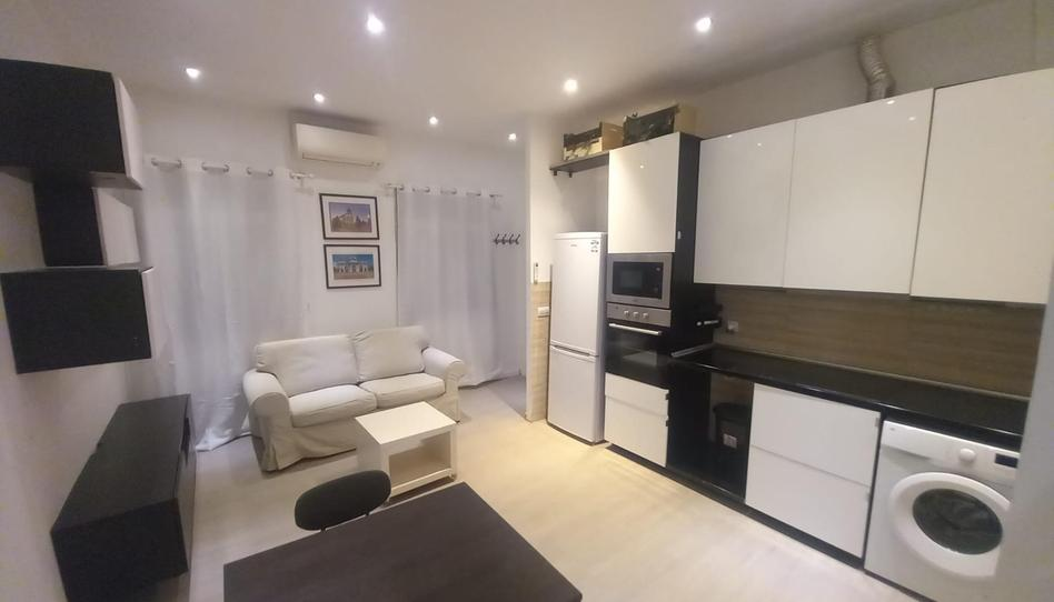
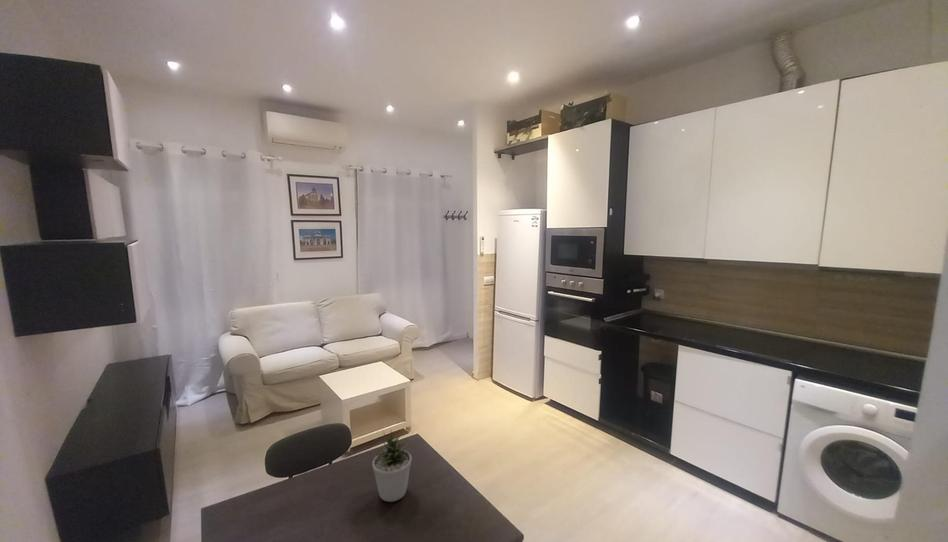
+ potted plant [371,430,413,503]
